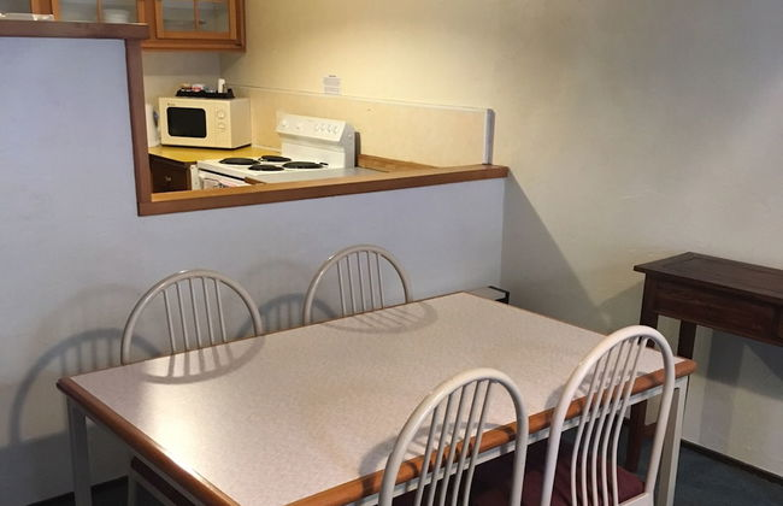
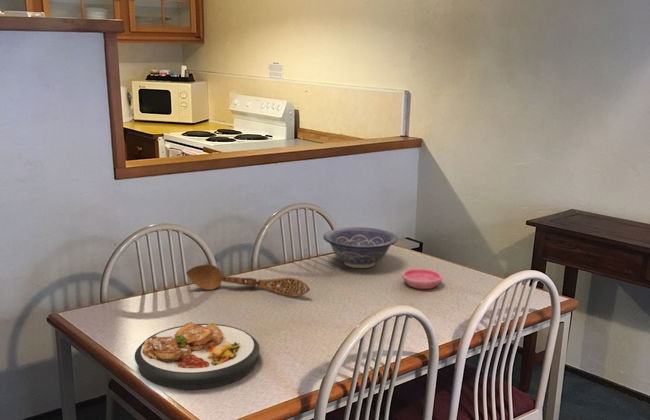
+ saucer [401,268,443,290]
+ decorative bowl [322,226,399,269]
+ plate [134,321,261,390]
+ wooden spoon [185,263,311,298]
